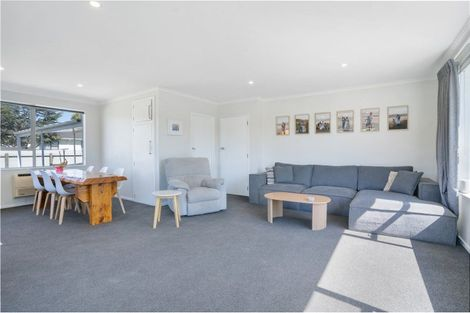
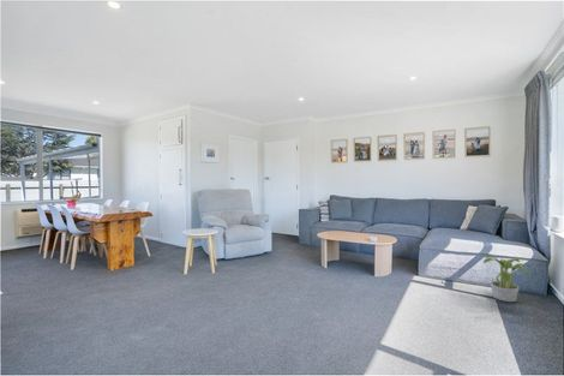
+ potted plant [479,252,532,303]
